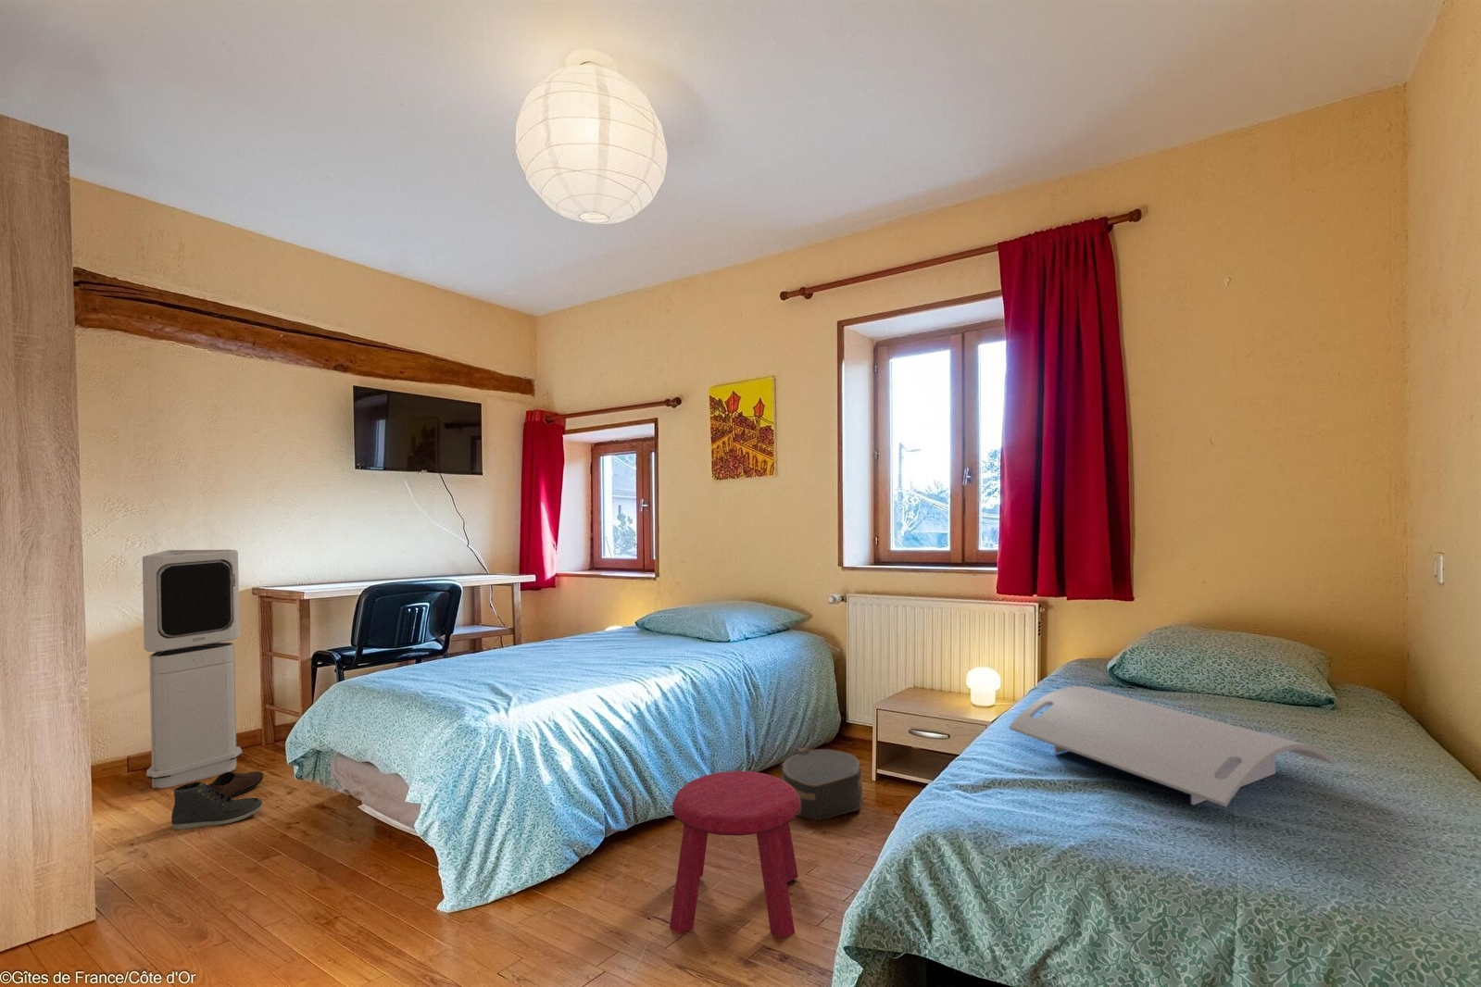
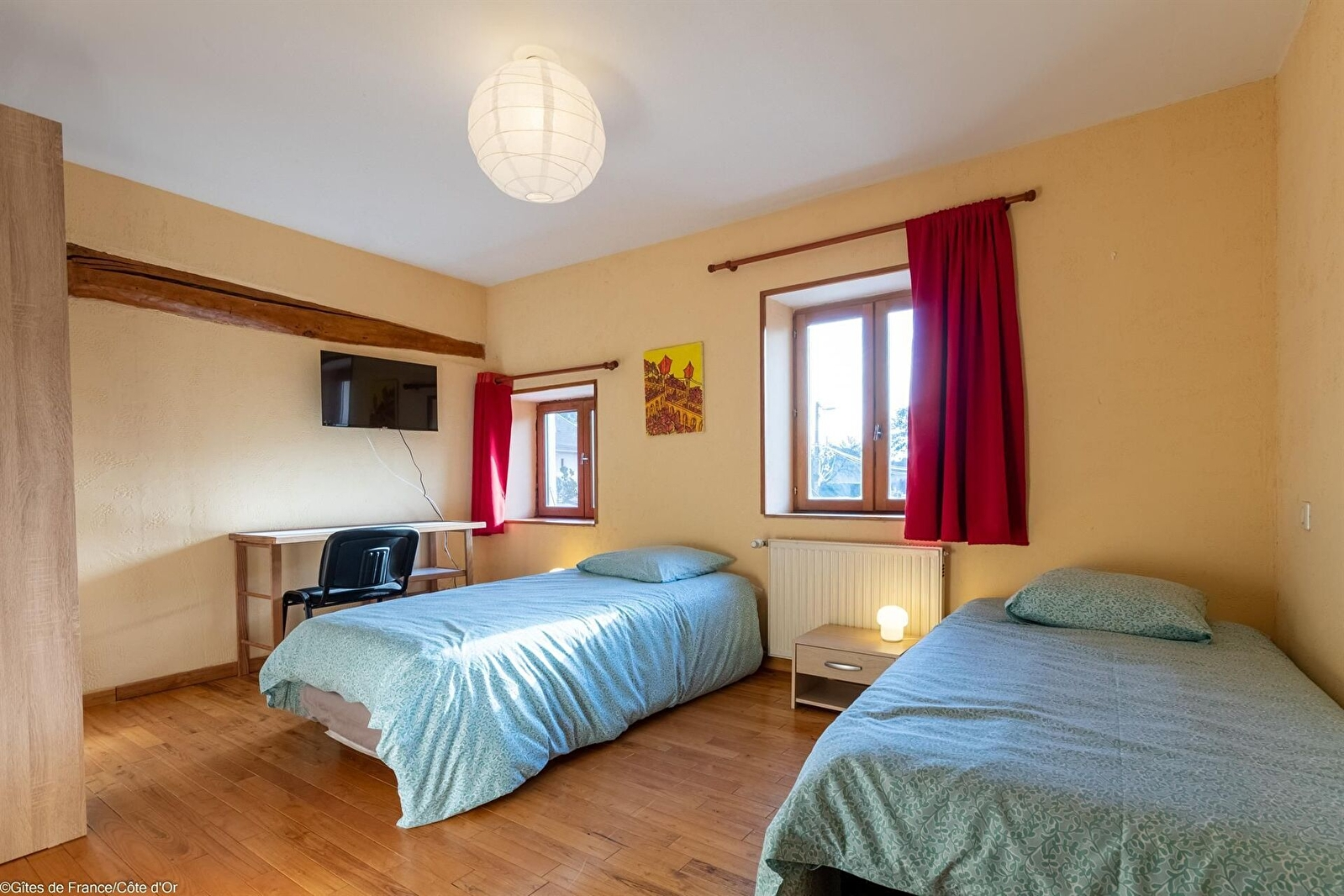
- air purifier [142,549,244,789]
- hat box [779,747,863,822]
- sneaker [171,781,264,831]
- shoe [206,770,264,799]
- stool [669,770,800,940]
- serving tray [1007,685,1336,809]
